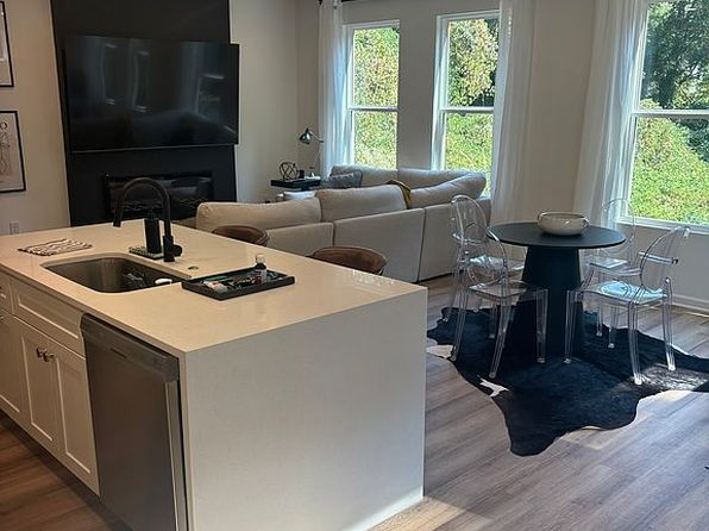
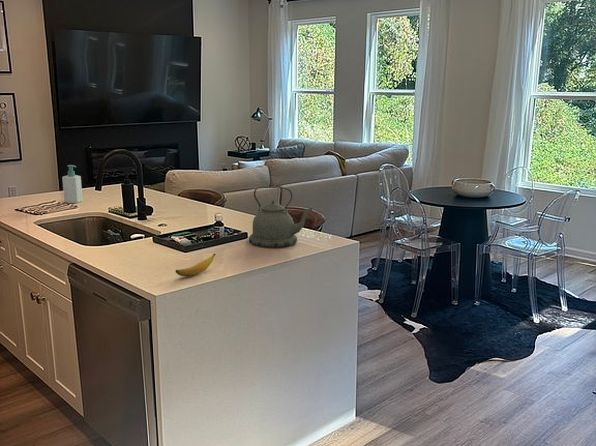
+ banana [174,253,216,277]
+ soap bottle [61,164,83,204]
+ kettle [248,185,313,249]
